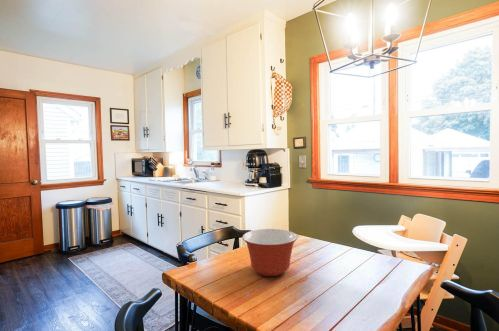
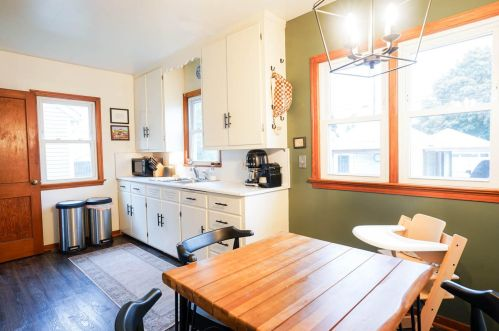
- mixing bowl [241,228,299,277]
